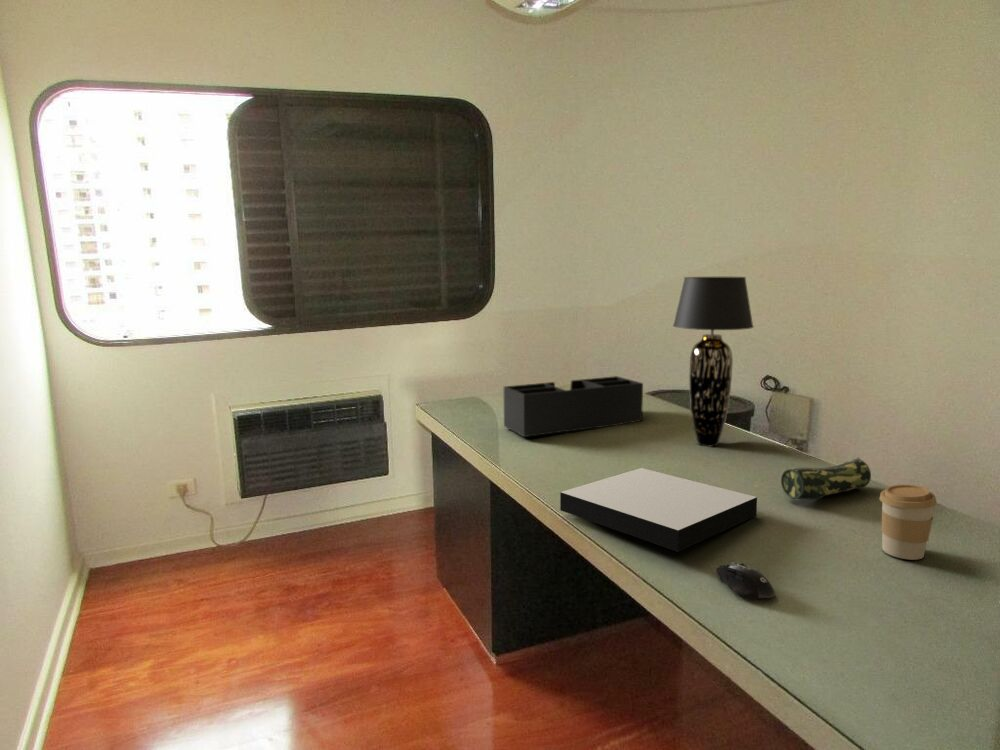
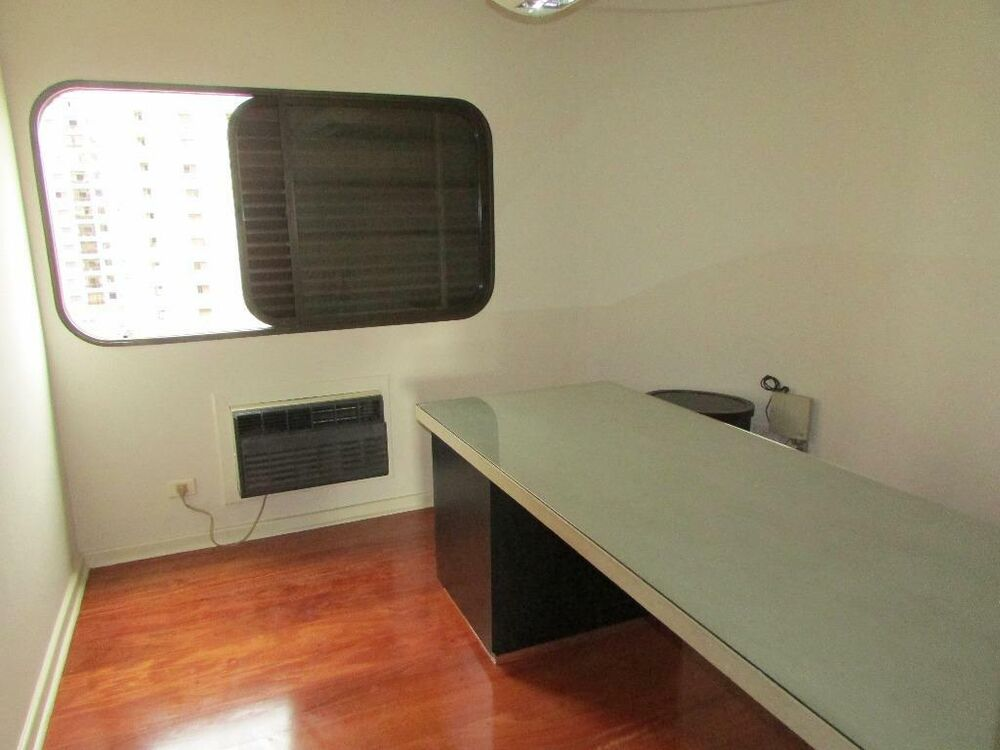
- table lamp [672,276,755,448]
- book [559,467,758,553]
- desk organizer [503,375,644,438]
- pencil case [780,456,872,500]
- coffee cup [879,483,938,561]
- computer mouse [715,561,777,601]
